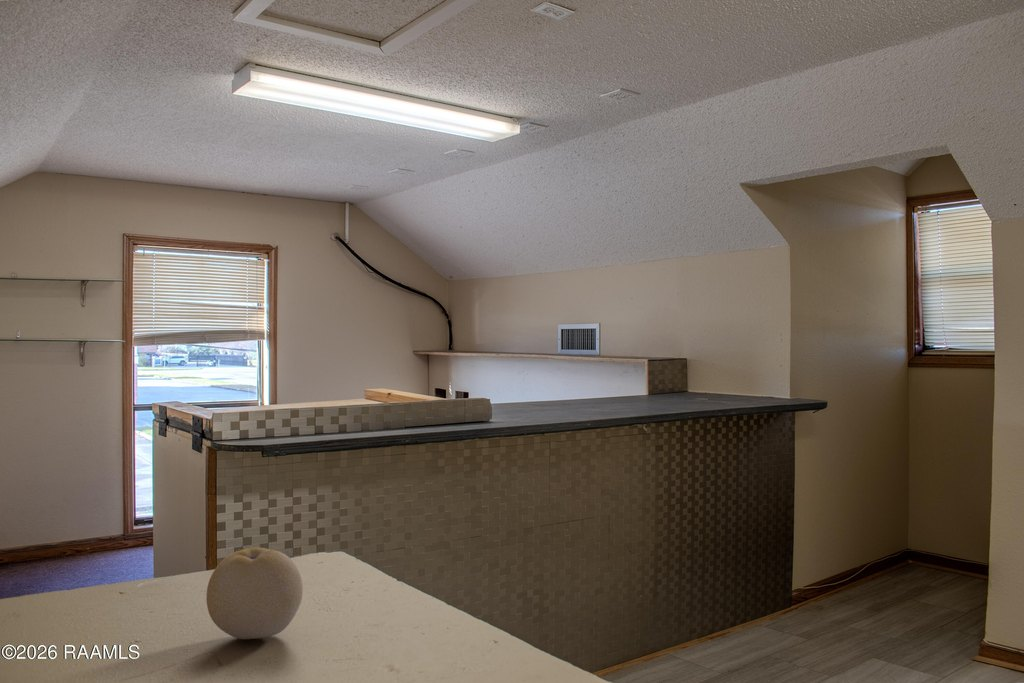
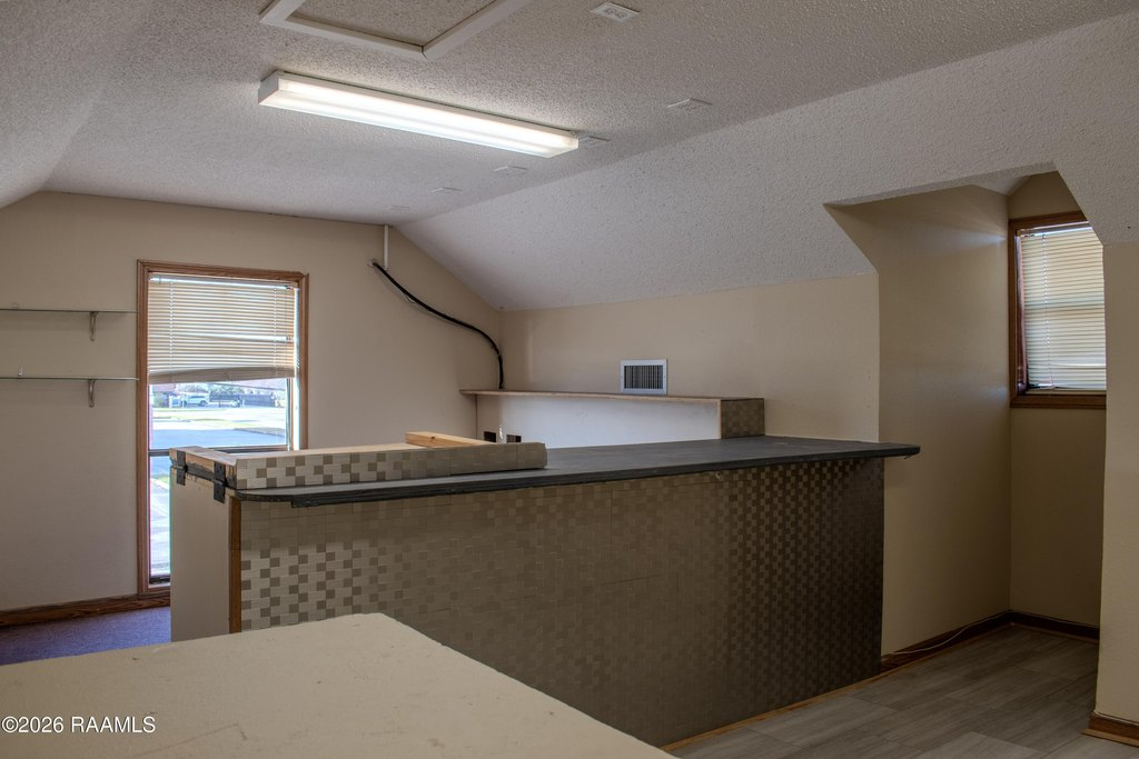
- fruit [205,546,304,640]
